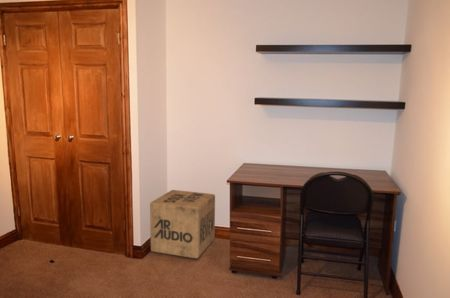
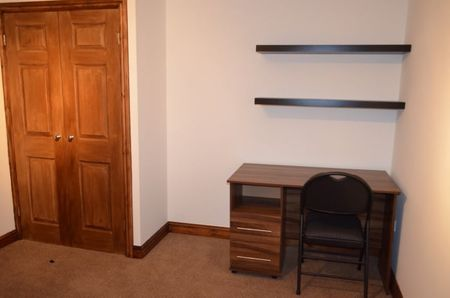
- cardboard box [149,189,216,259]
